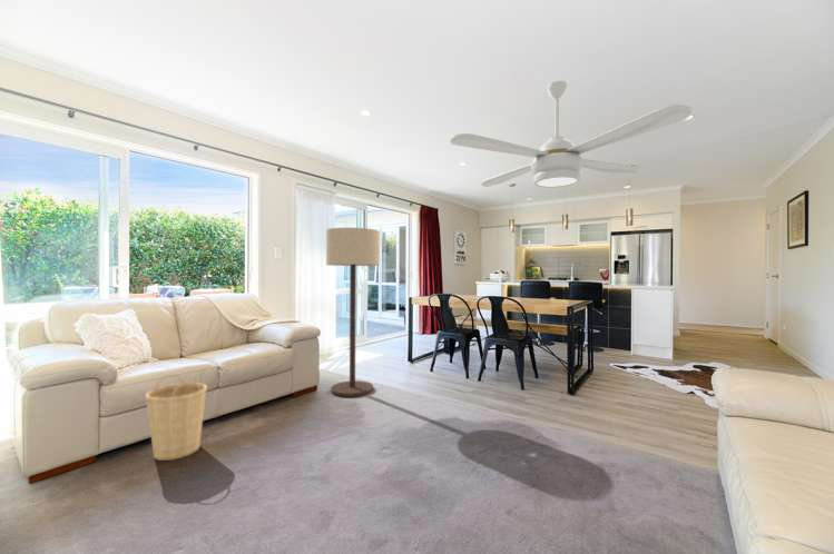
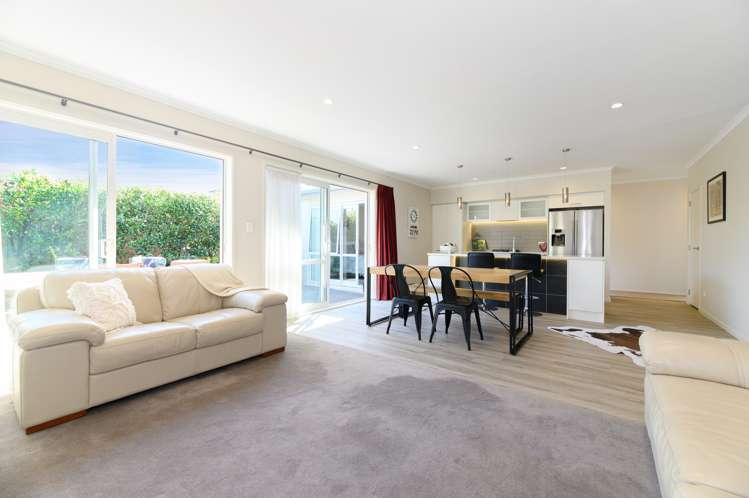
- ceiling fan [449,80,693,189]
- basket [145,374,208,462]
- floor lamp [325,227,381,398]
